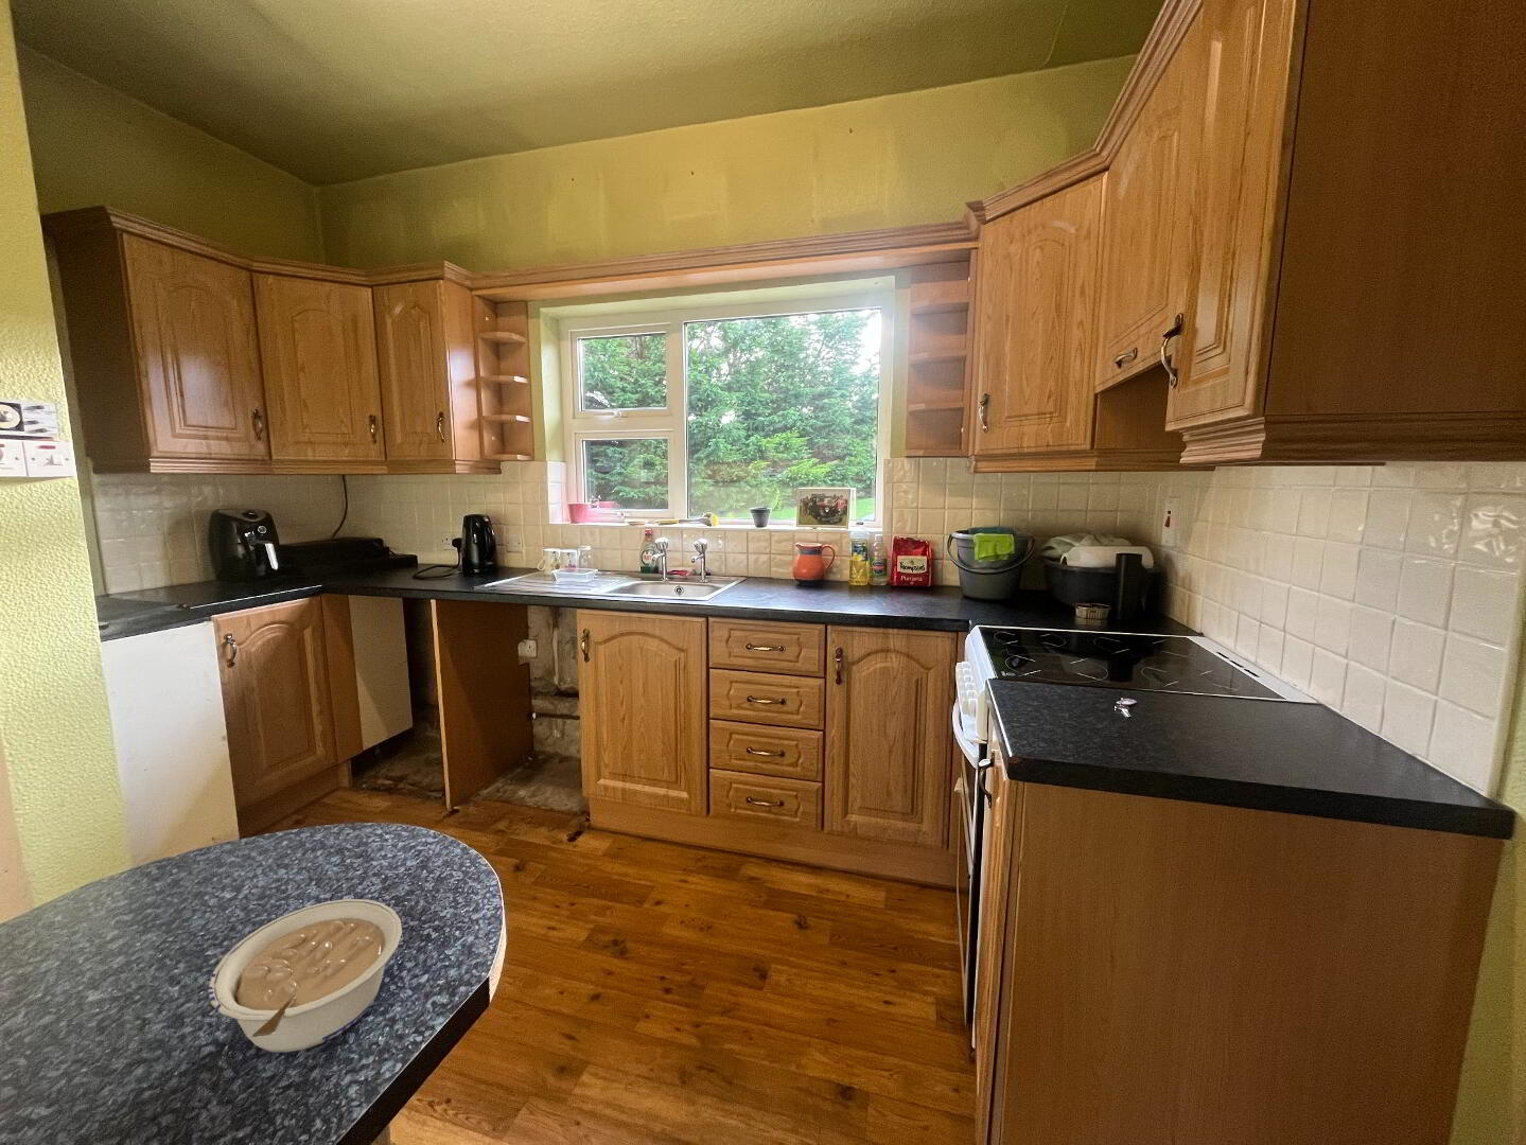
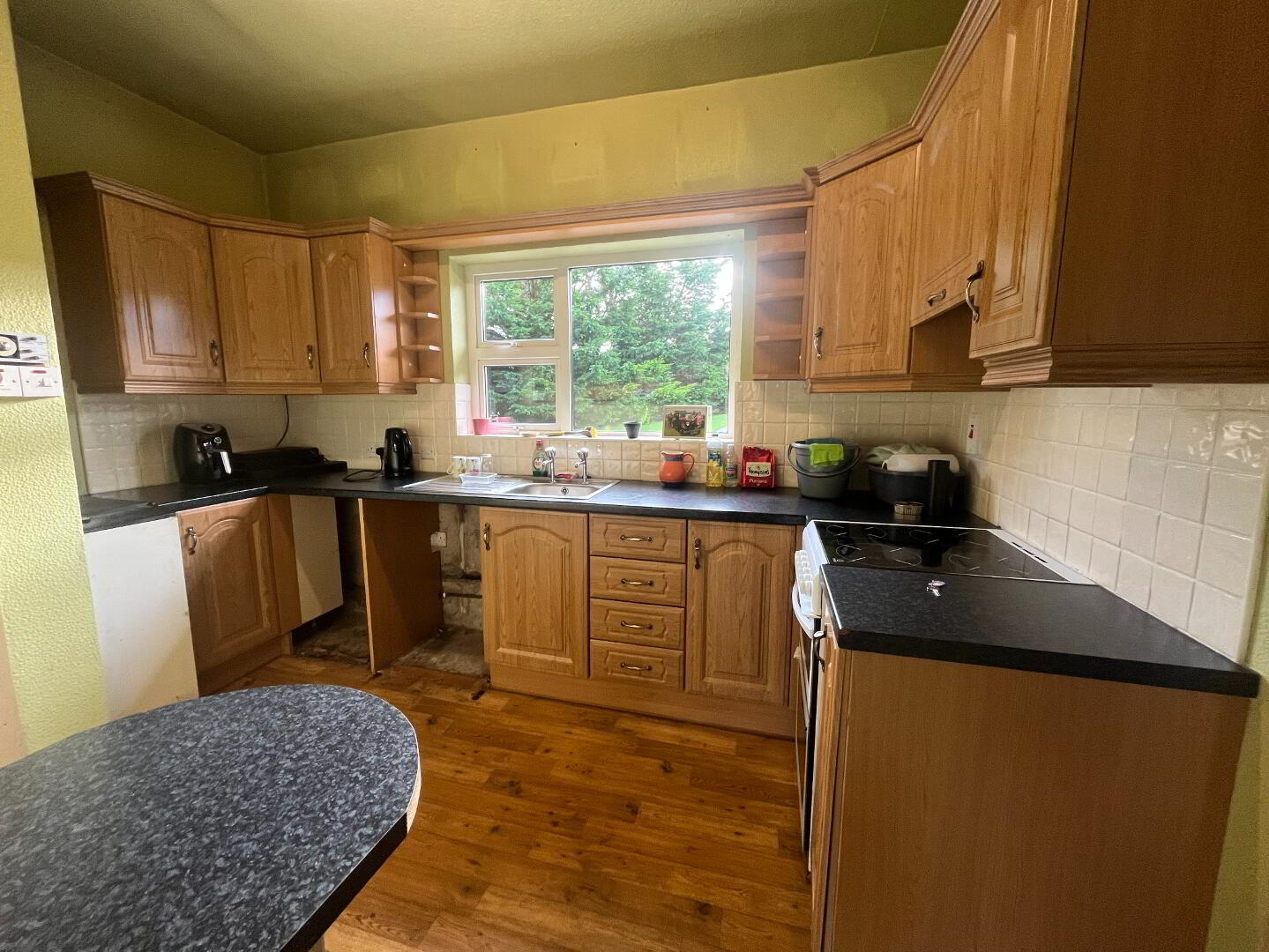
- legume [207,898,403,1052]
